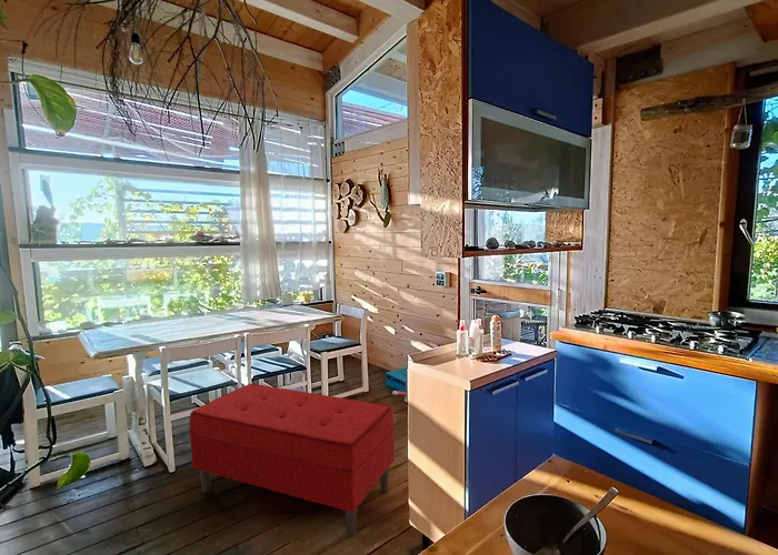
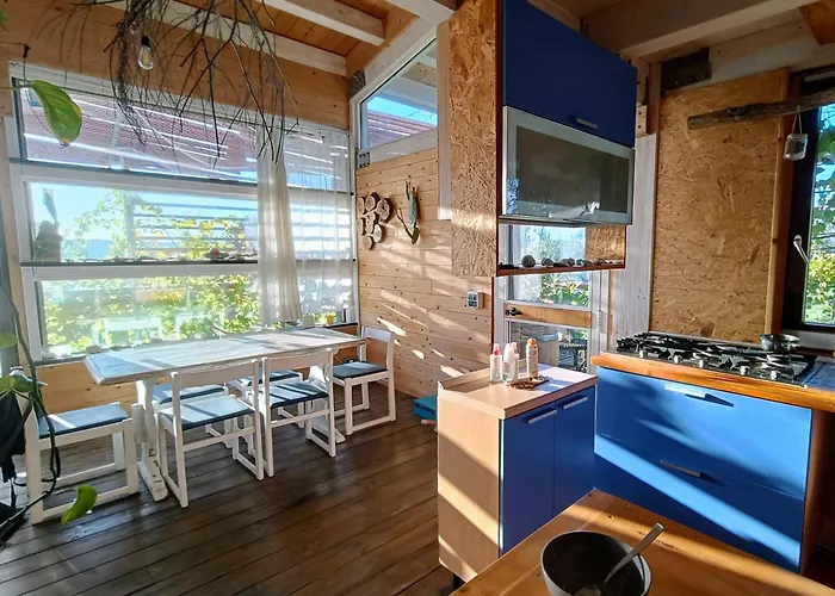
- bench [189,383,395,538]
